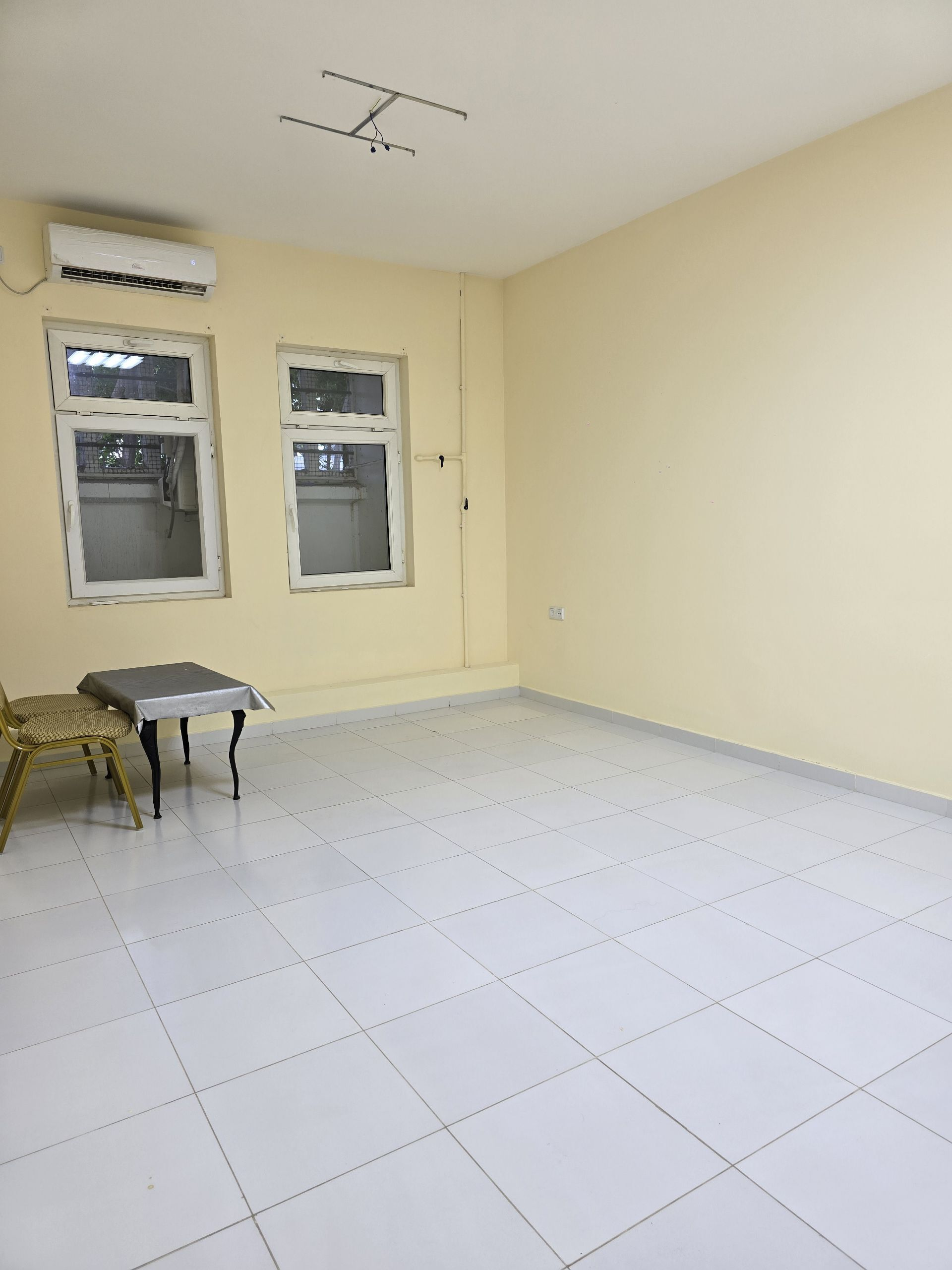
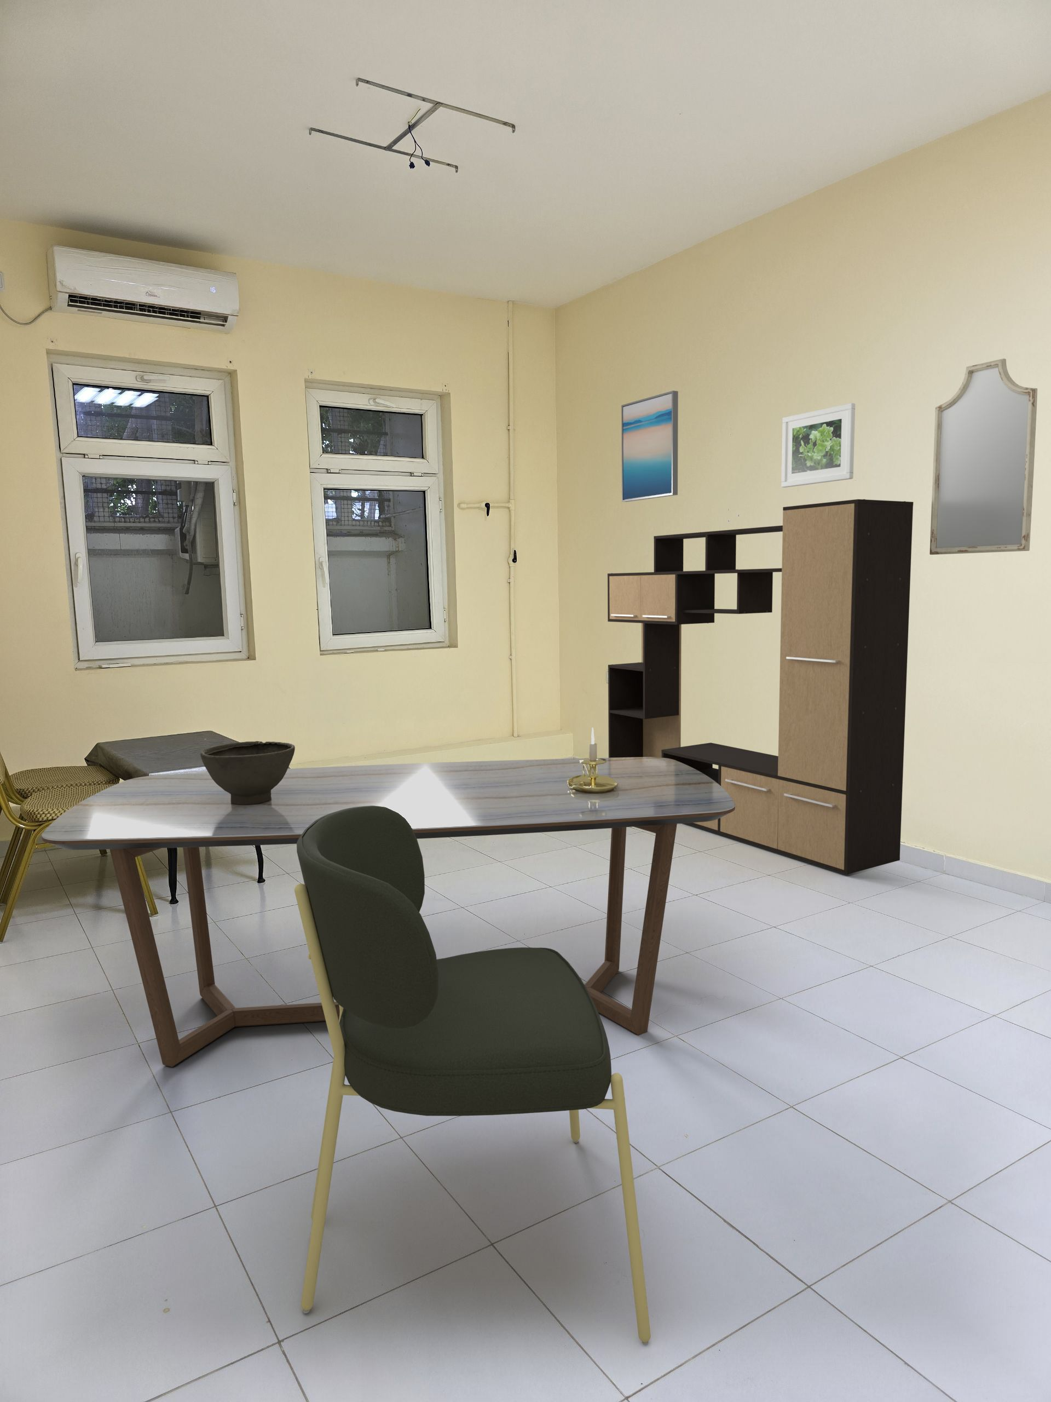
+ bowl [200,741,296,805]
+ home mirror [928,358,1038,555]
+ dining table [41,757,735,1068]
+ media console [607,499,914,875]
+ dining chair [294,806,651,1346]
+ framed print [781,403,856,488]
+ candle holder [567,727,618,794]
+ wall art [620,390,679,502]
